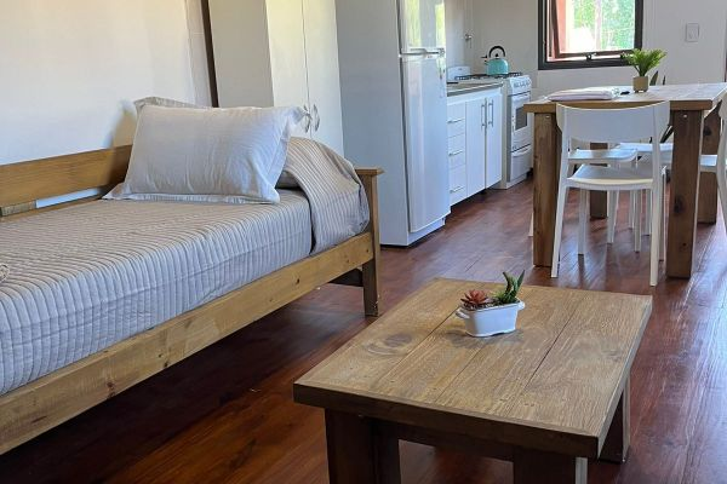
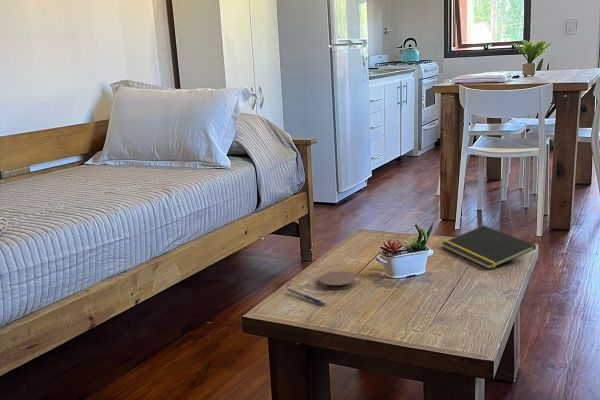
+ notepad [441,225,537,270]
+ coaster [318,271,357,291]
+ pen [285,287,328,307]
